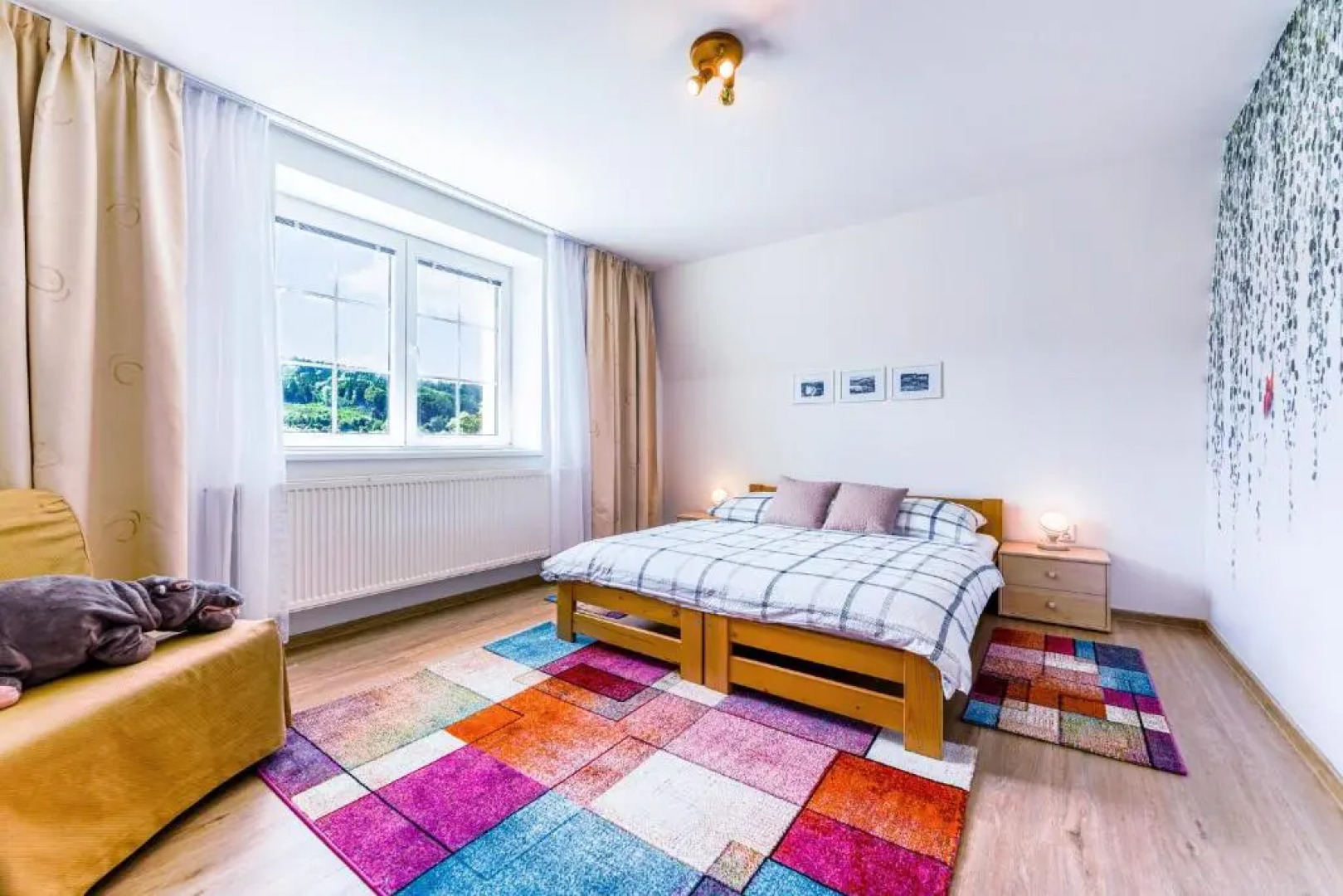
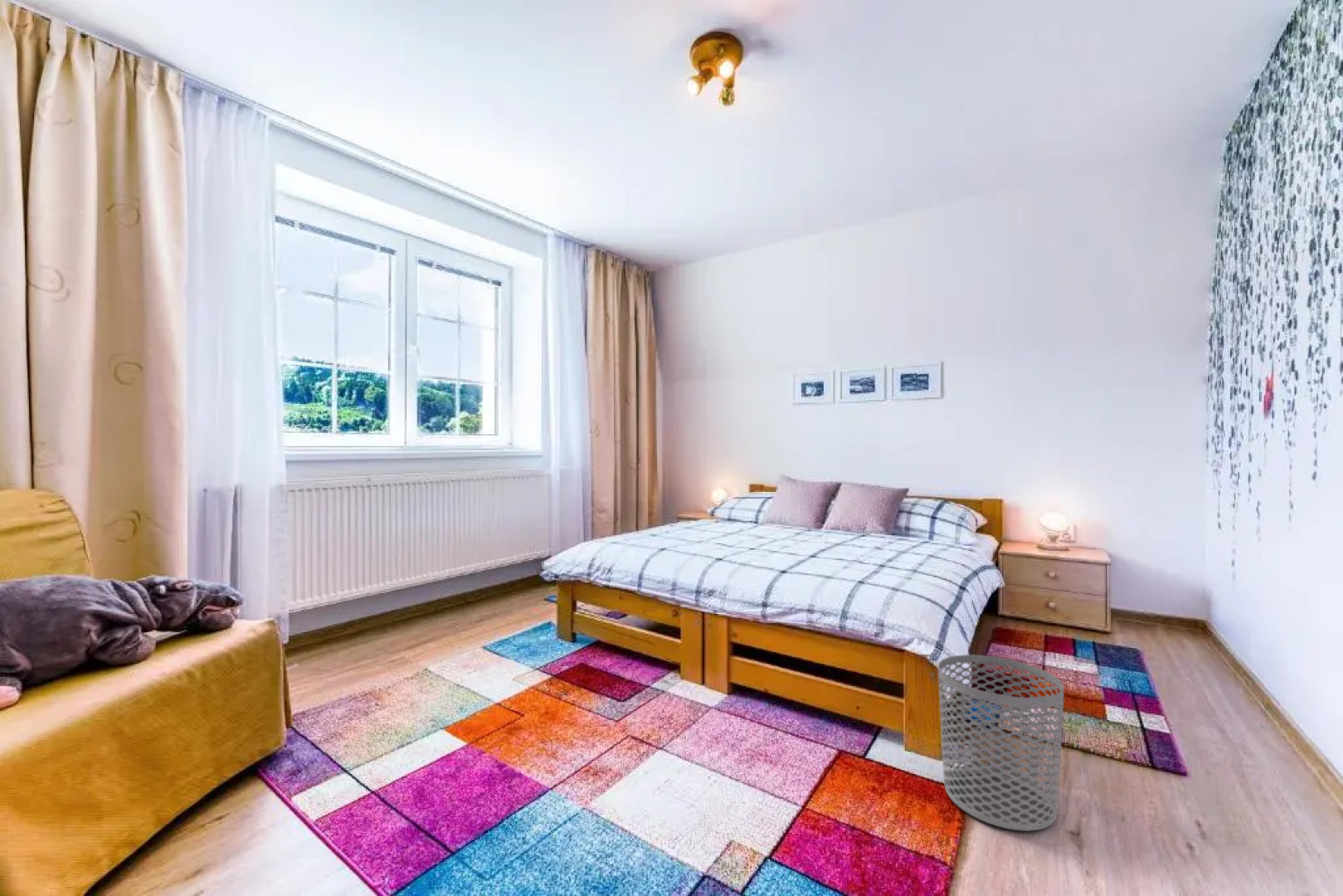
+ waste bin [937,654,1065,832]
